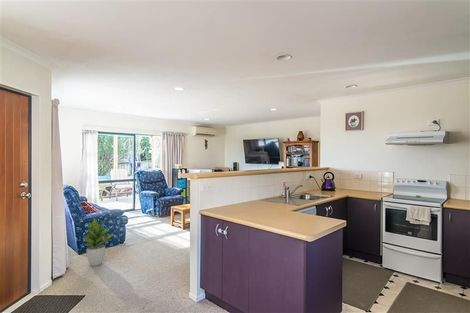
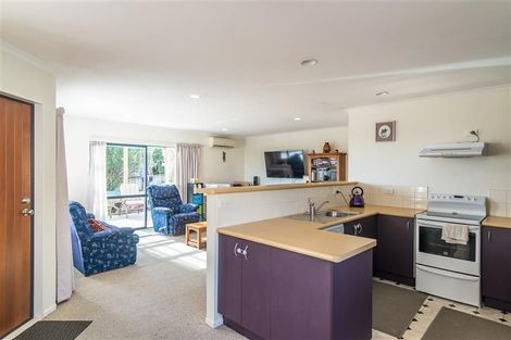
- potted plant [82,218,115,267]
